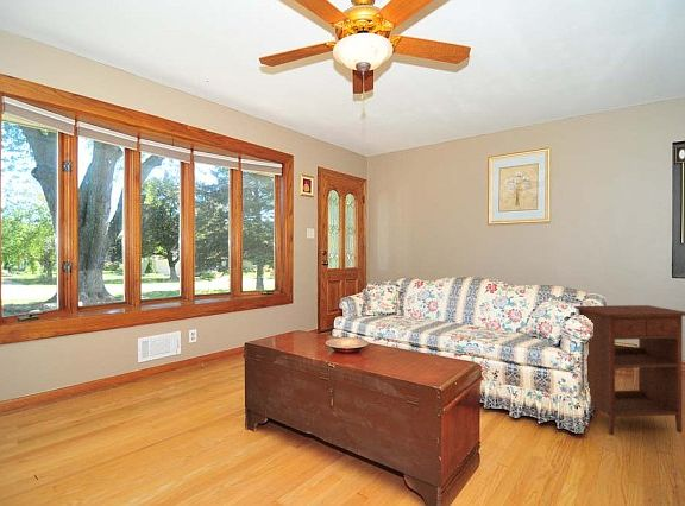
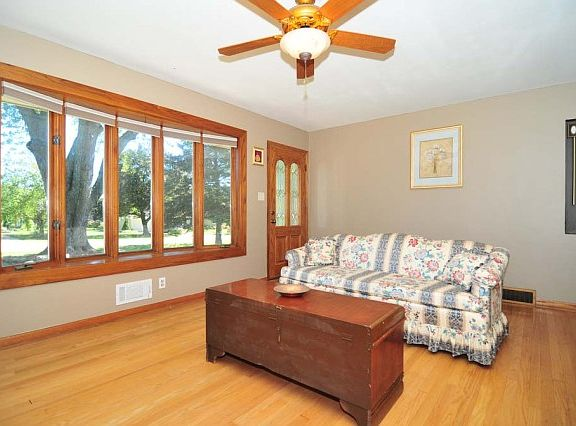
- nightstand [573,304,685,436]
